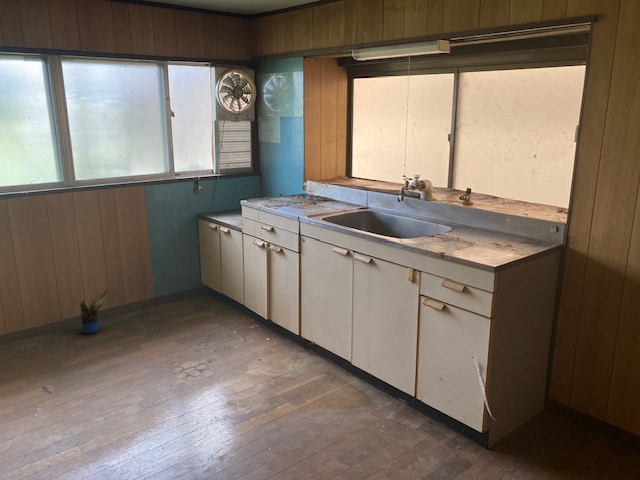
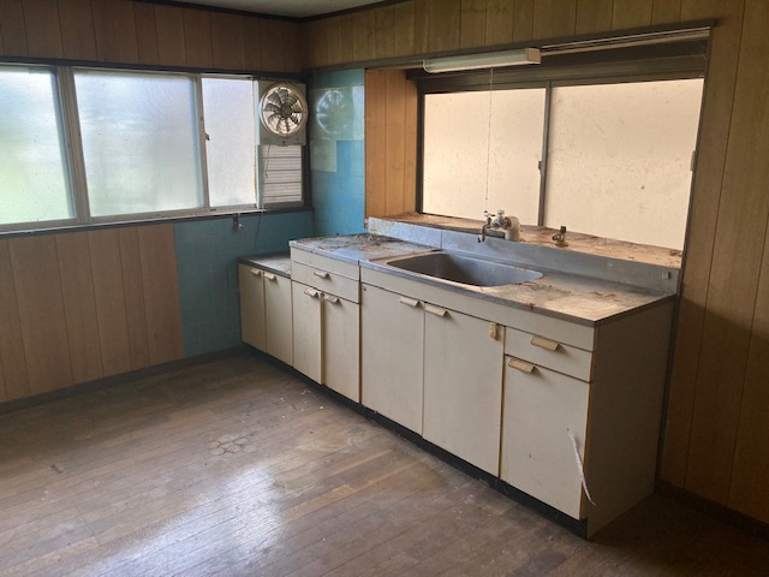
- potted plant [78,288,108,335]
